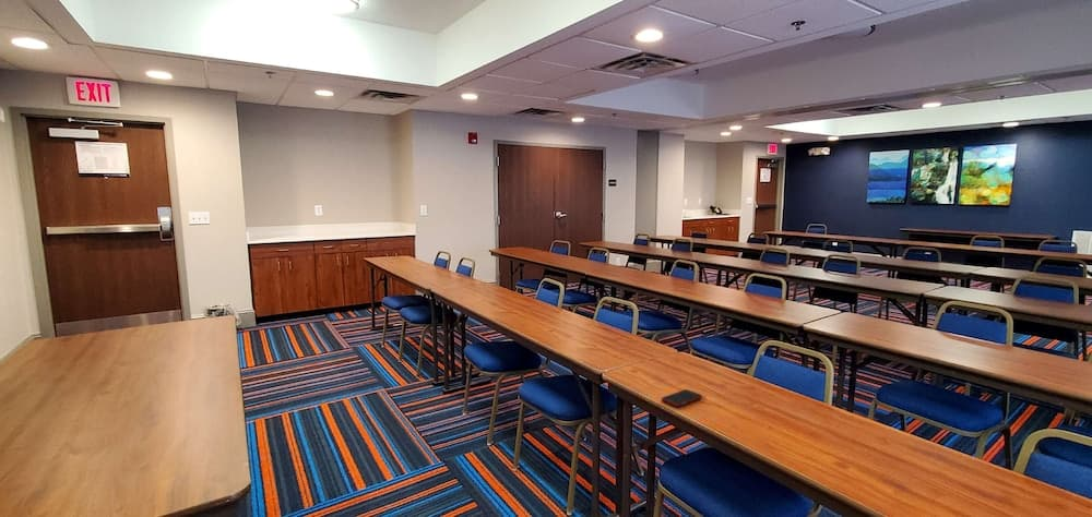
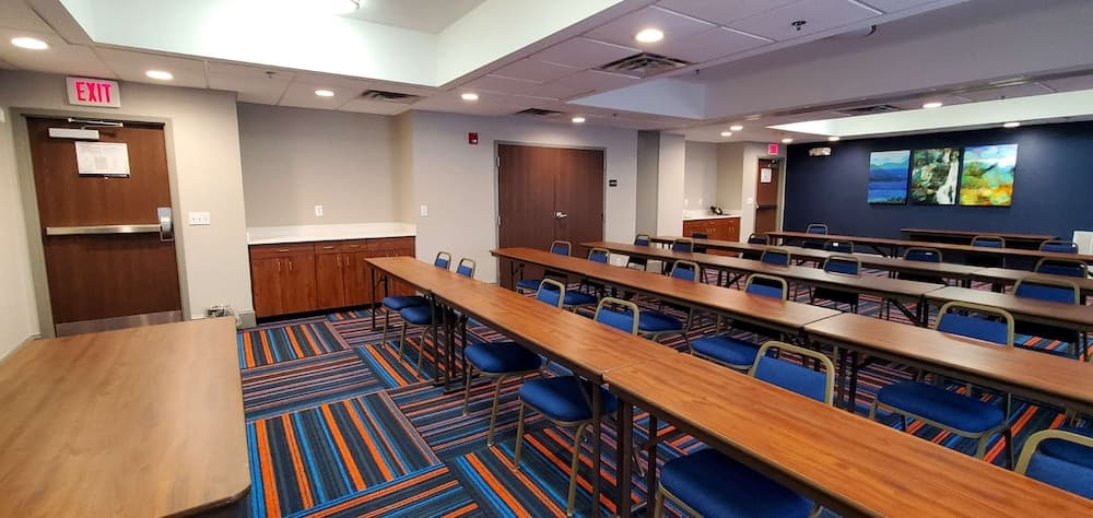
- cell phone [661,388,703,408]
